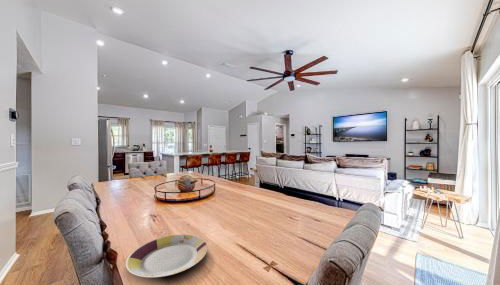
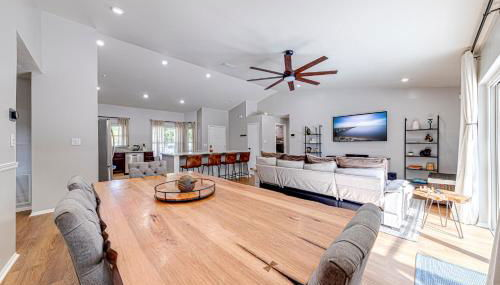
- plate [125,234,208,279]
